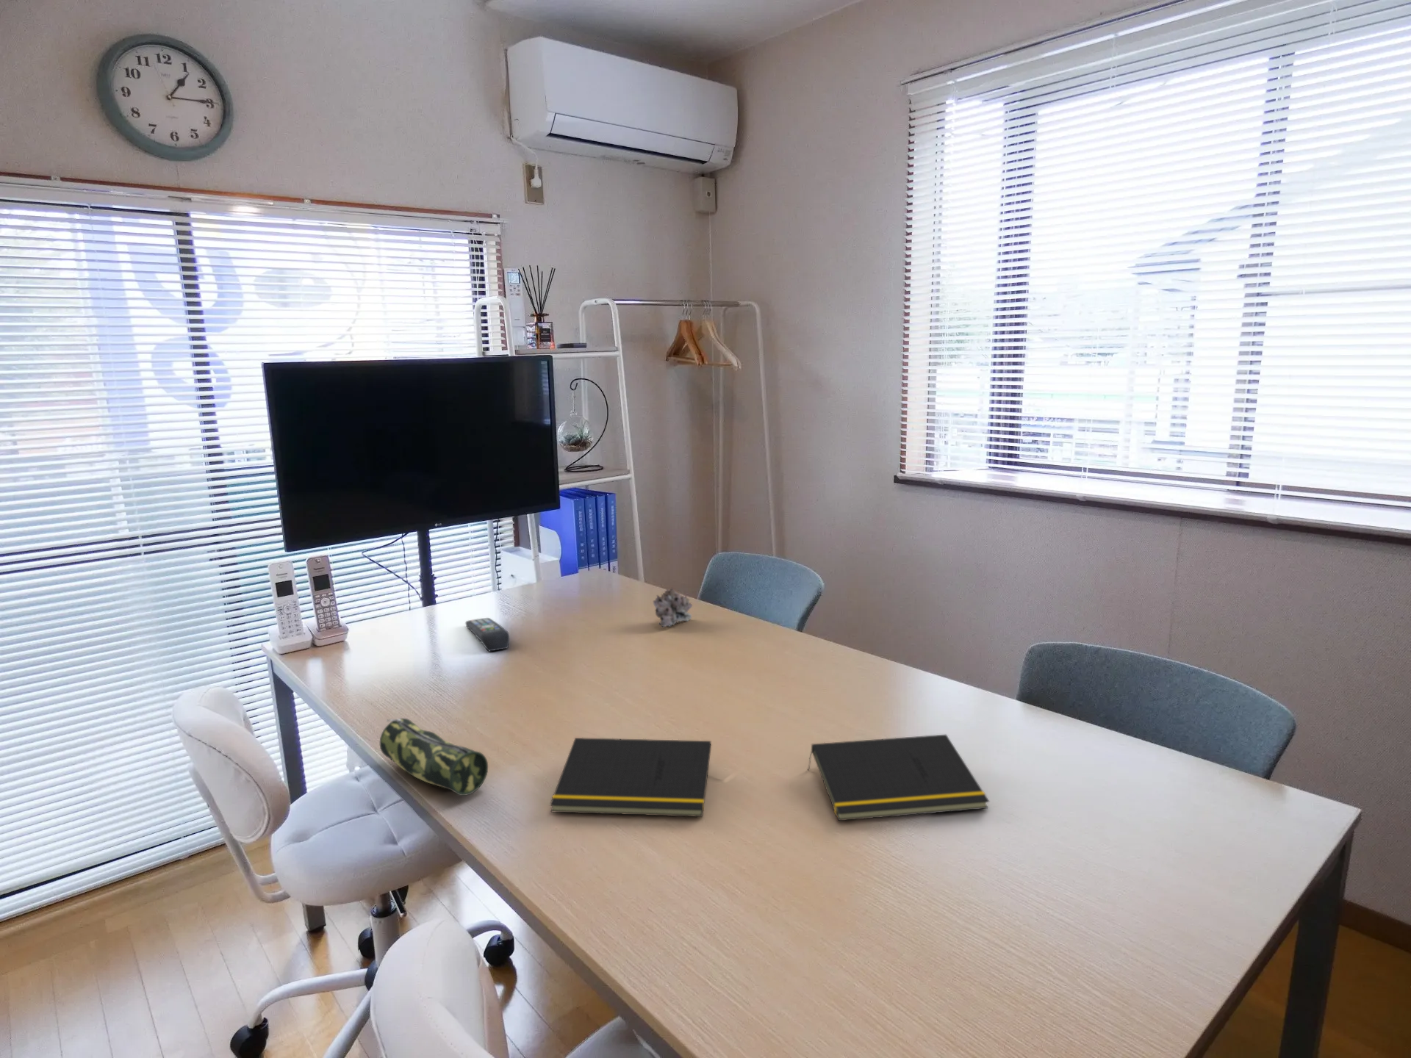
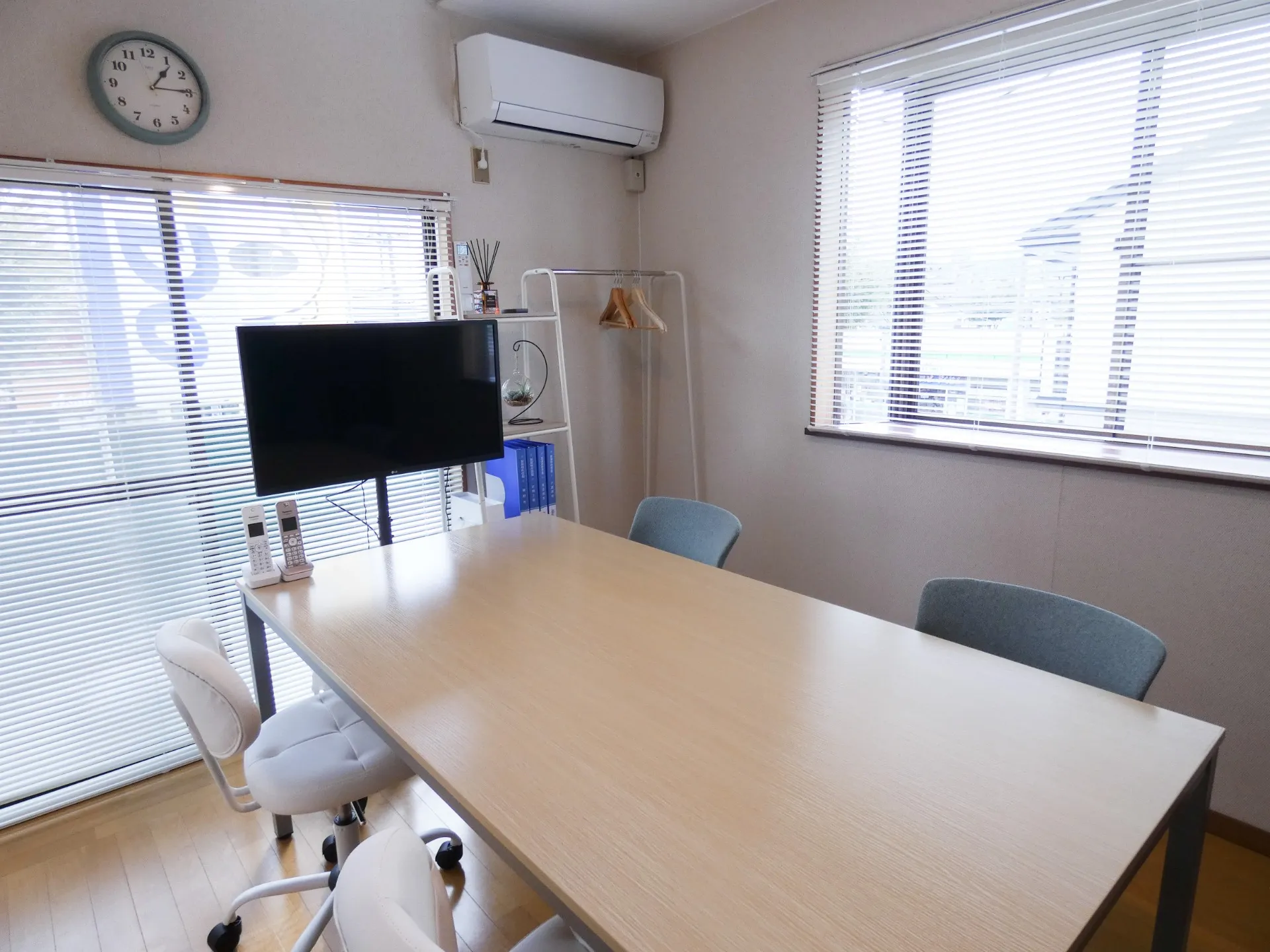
- notepad [549,737,712,818]
- notepad [807,733,990,821]
- pencil case [379,718,489,797]
- remote control [464,617,510,651]
- succulent plant [652,587,693,628]
